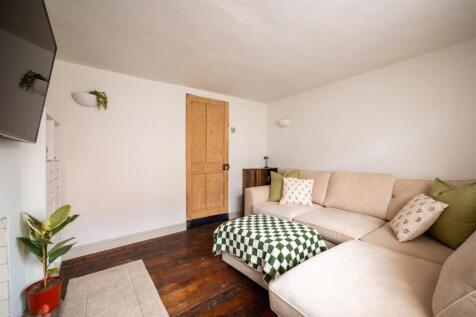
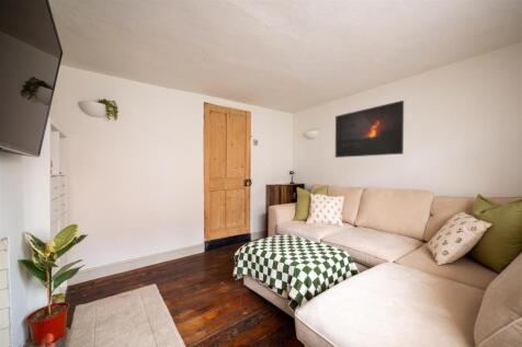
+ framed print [334,100,405,159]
